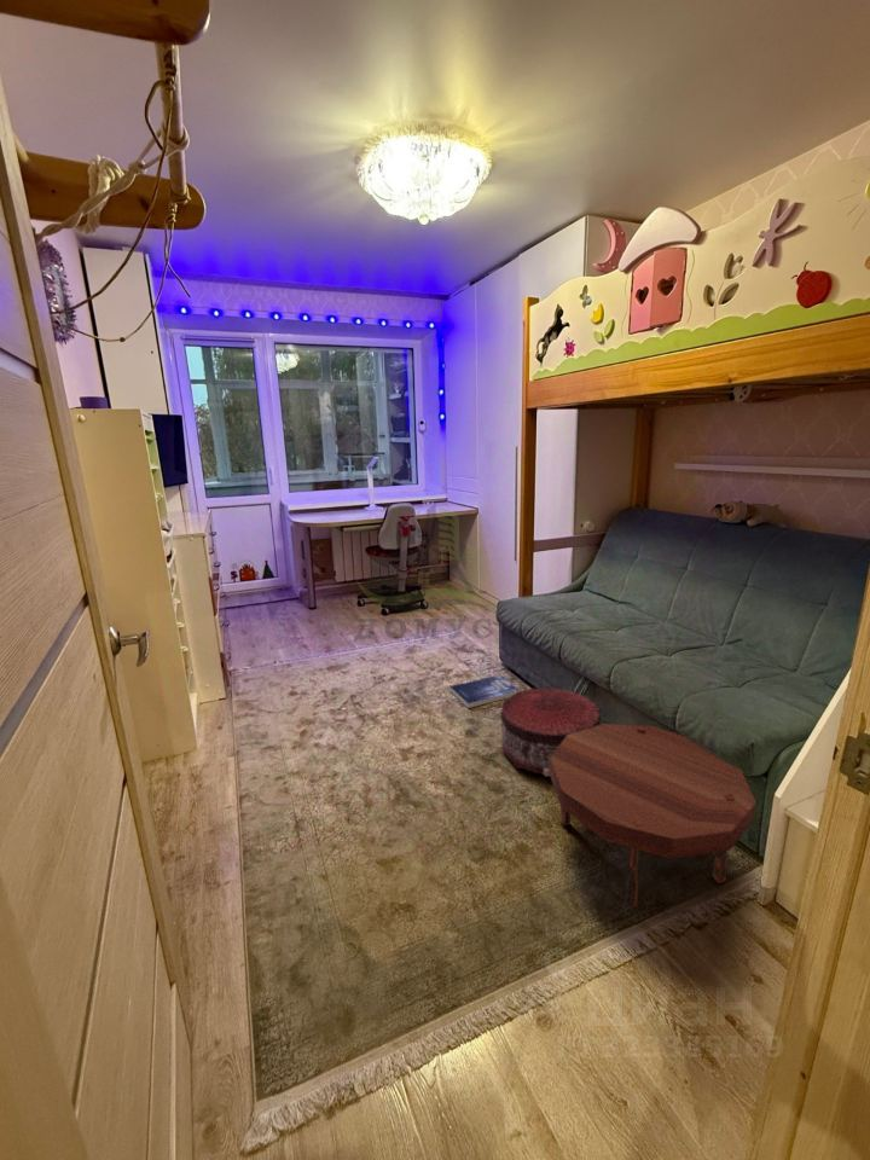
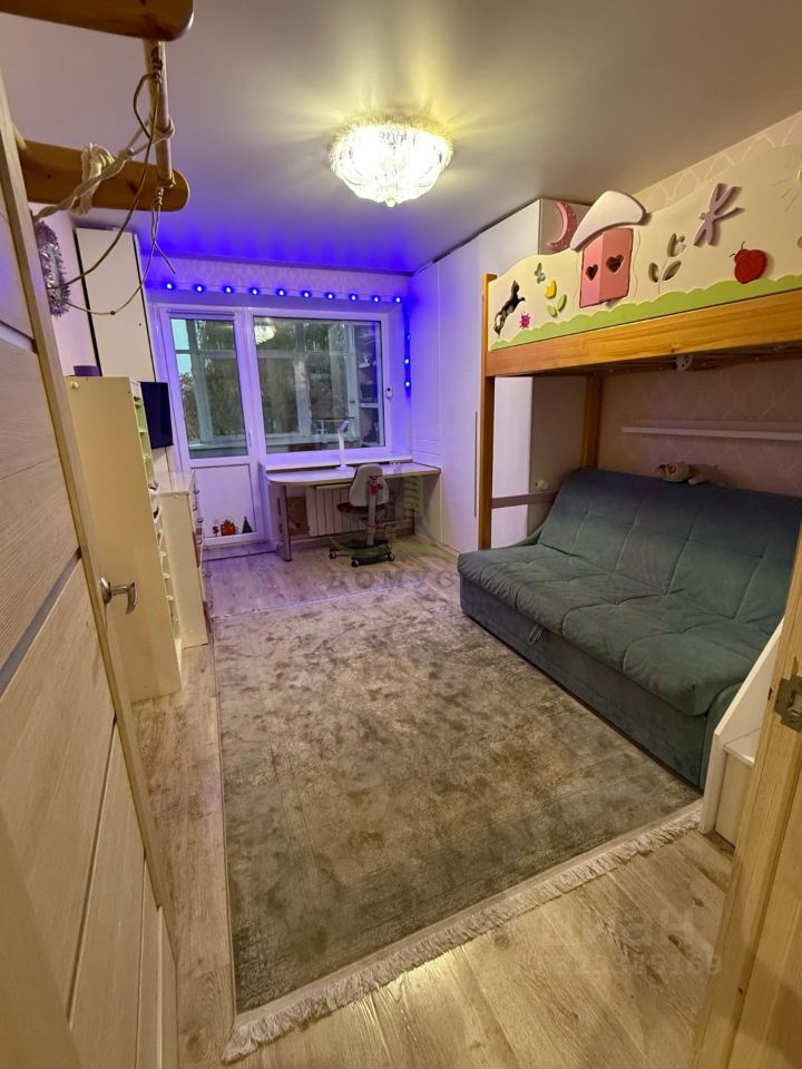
- book [448,674,521,709]
- side table [549,723,758,910]
- pouf [499,686,603,778]
